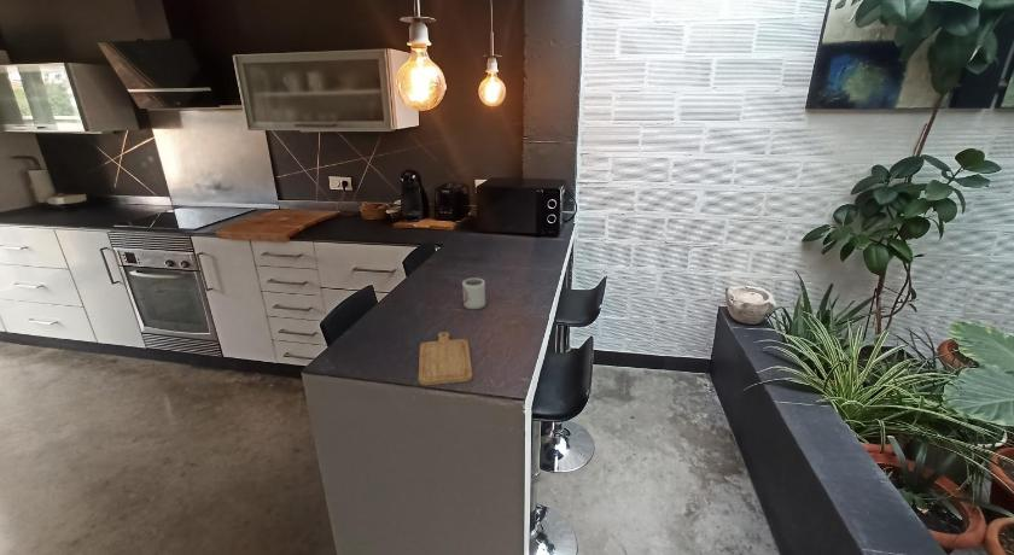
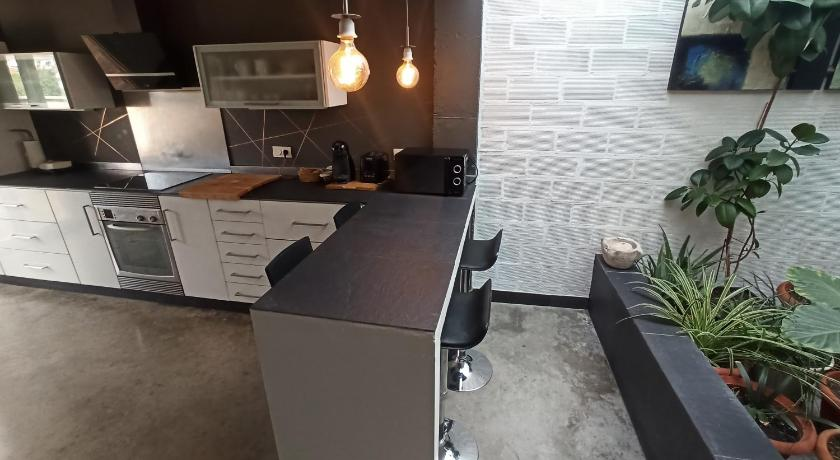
- cup [461,278,486,310]
- chopping board [418,331,473,386]
